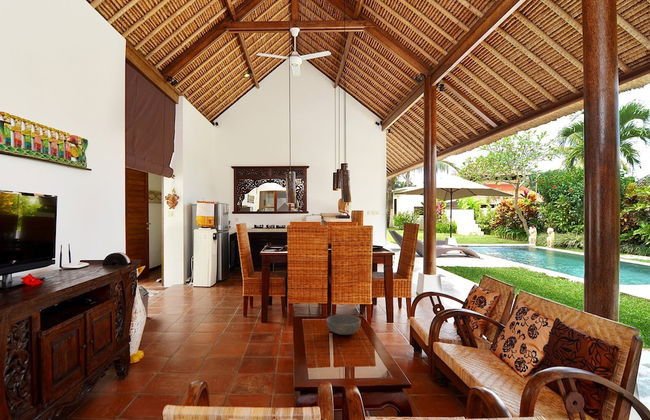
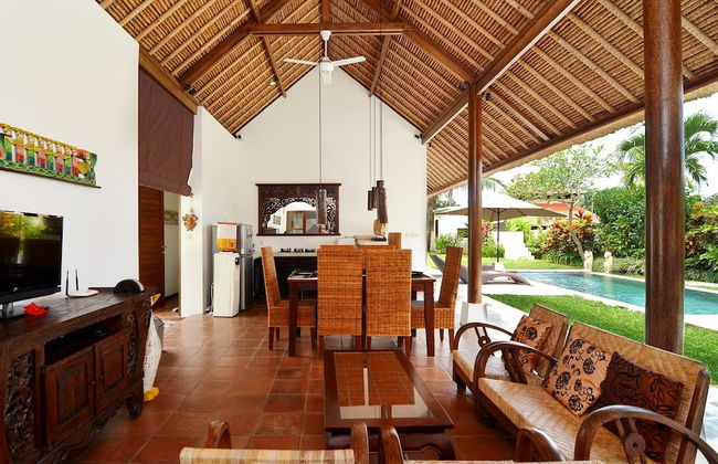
- bowl [325,313,362,336]
